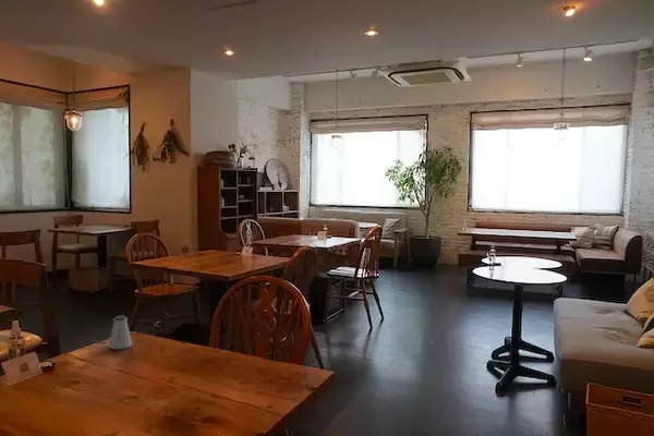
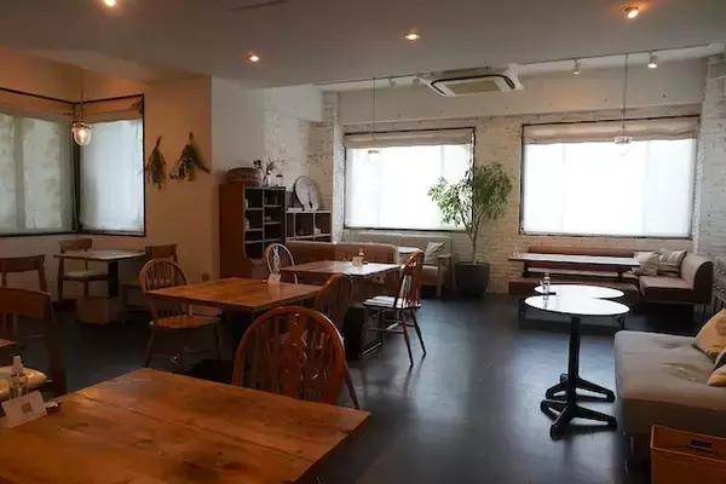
- saltshaker [108,315,133,350]
